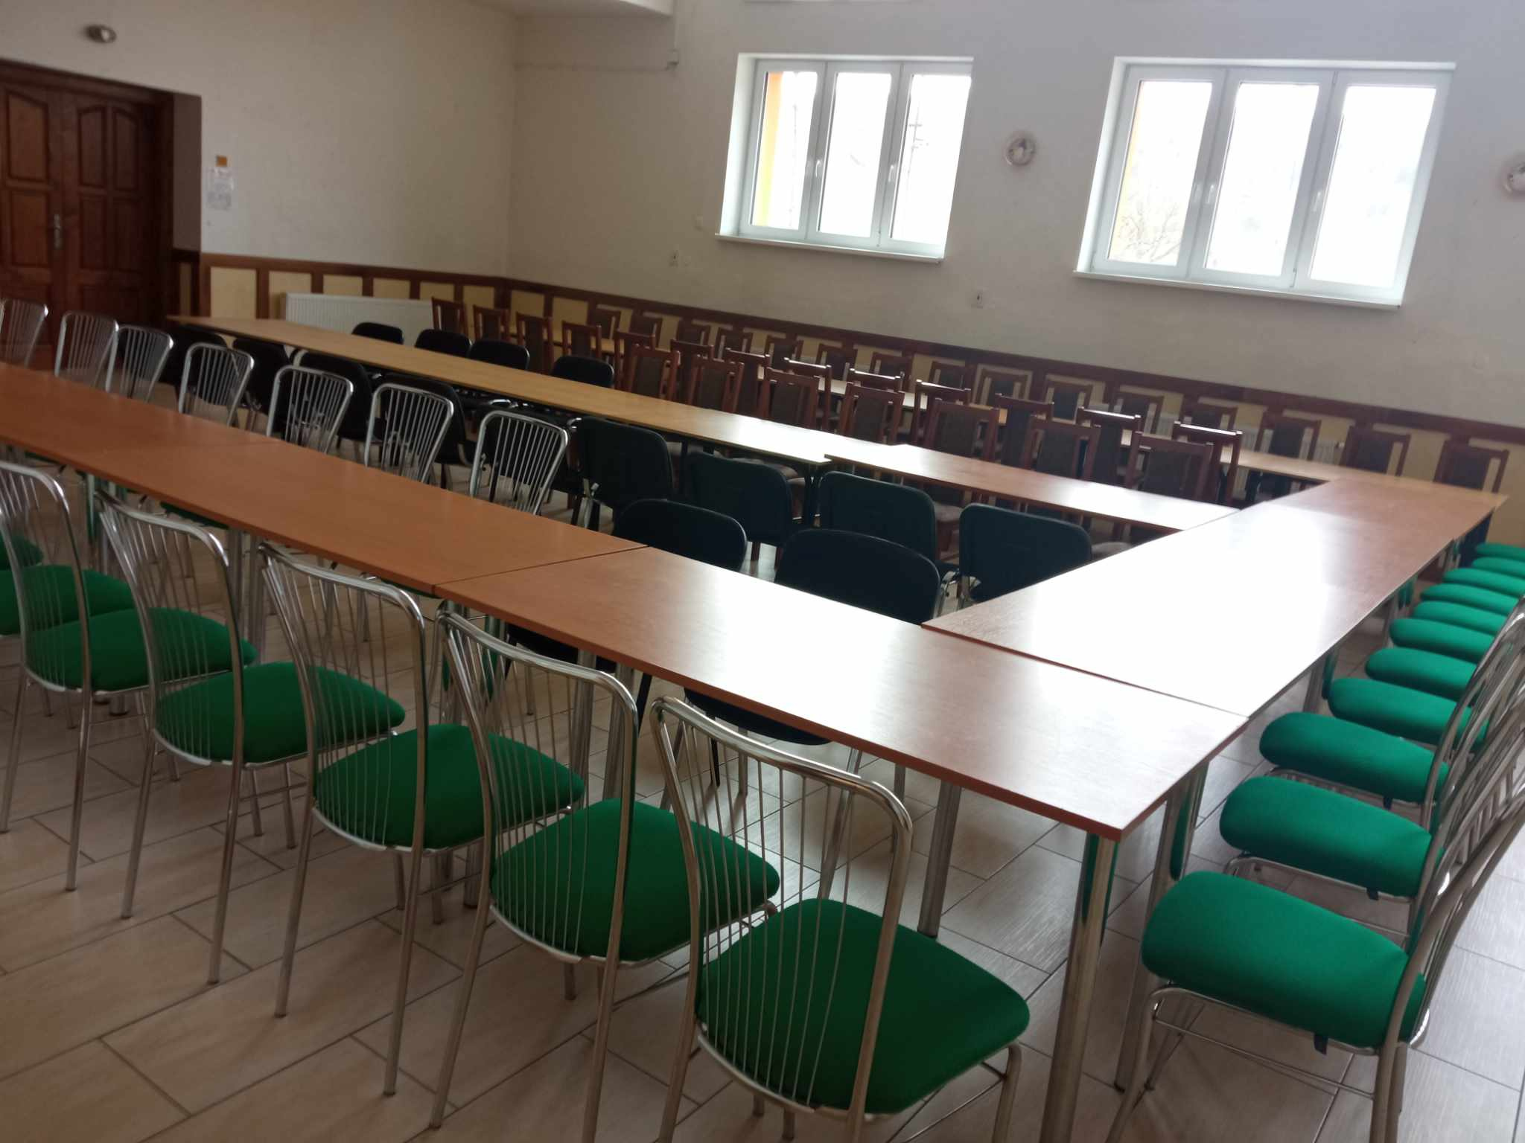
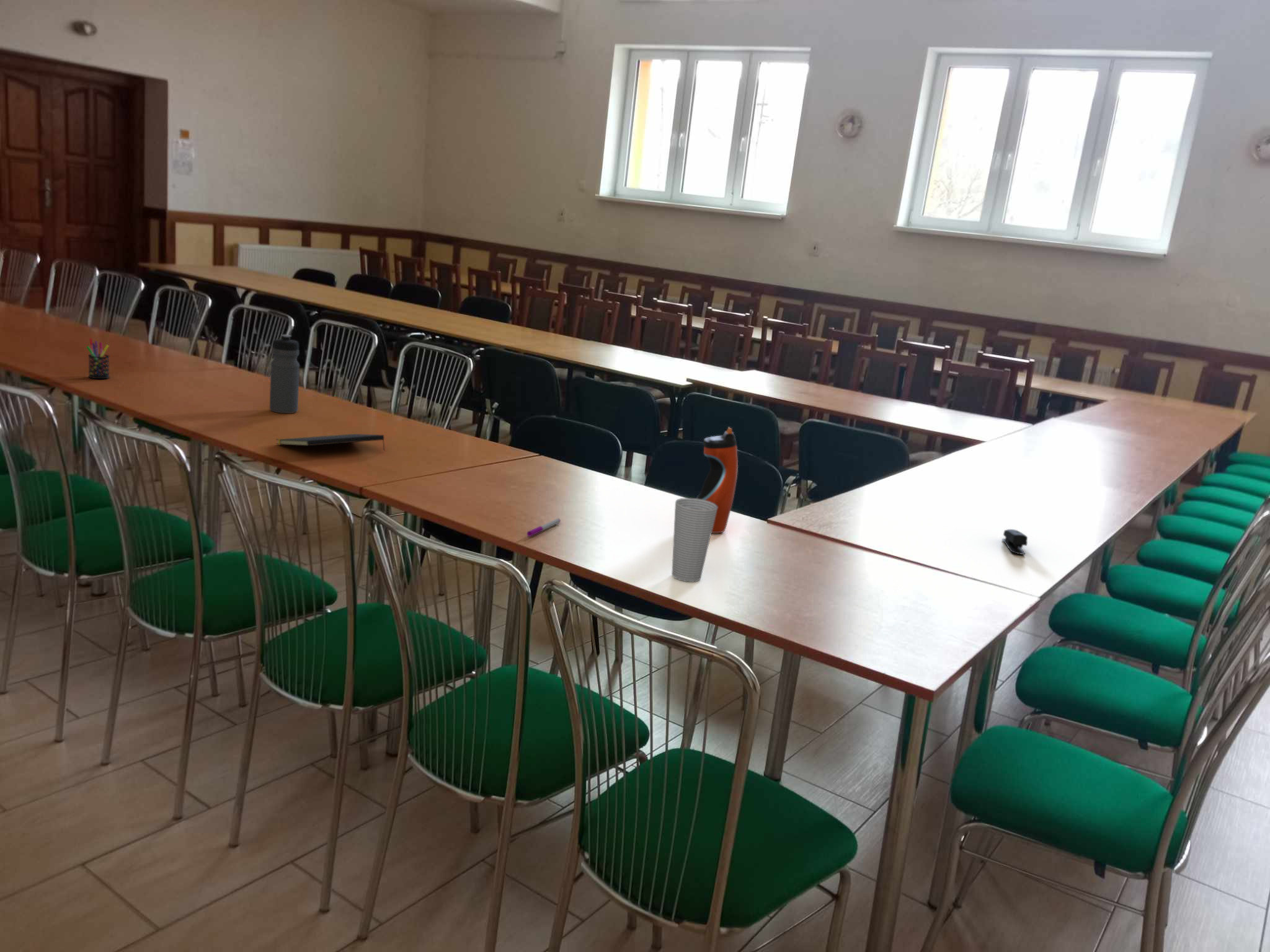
+ water bottle [696,426,739,534]
+ water bottle [269,334,300,414]
+ cup [671,497,717,583]
+ stapler [1001,529,1028,555]
+ pen holder [86,338,110,379]
+ pen [526,518,561,537]
+ notepad [275,433,386,451]
